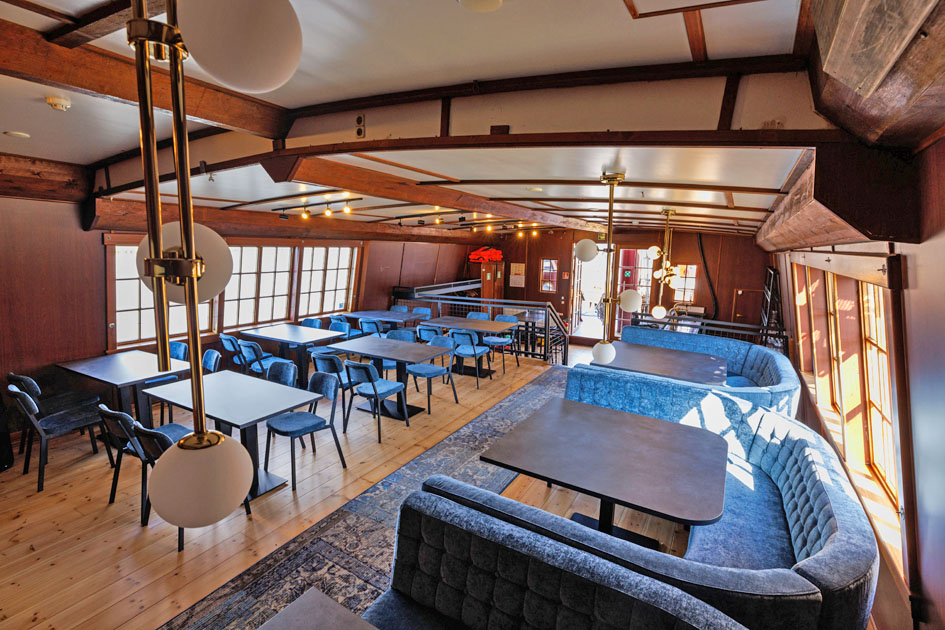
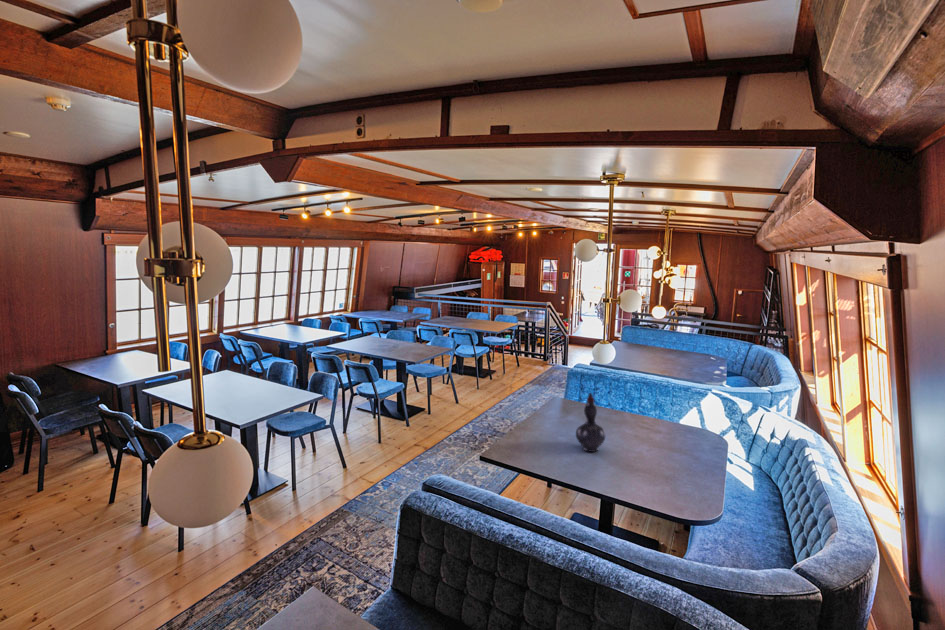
+ decorative vase [575,392,606,453]
